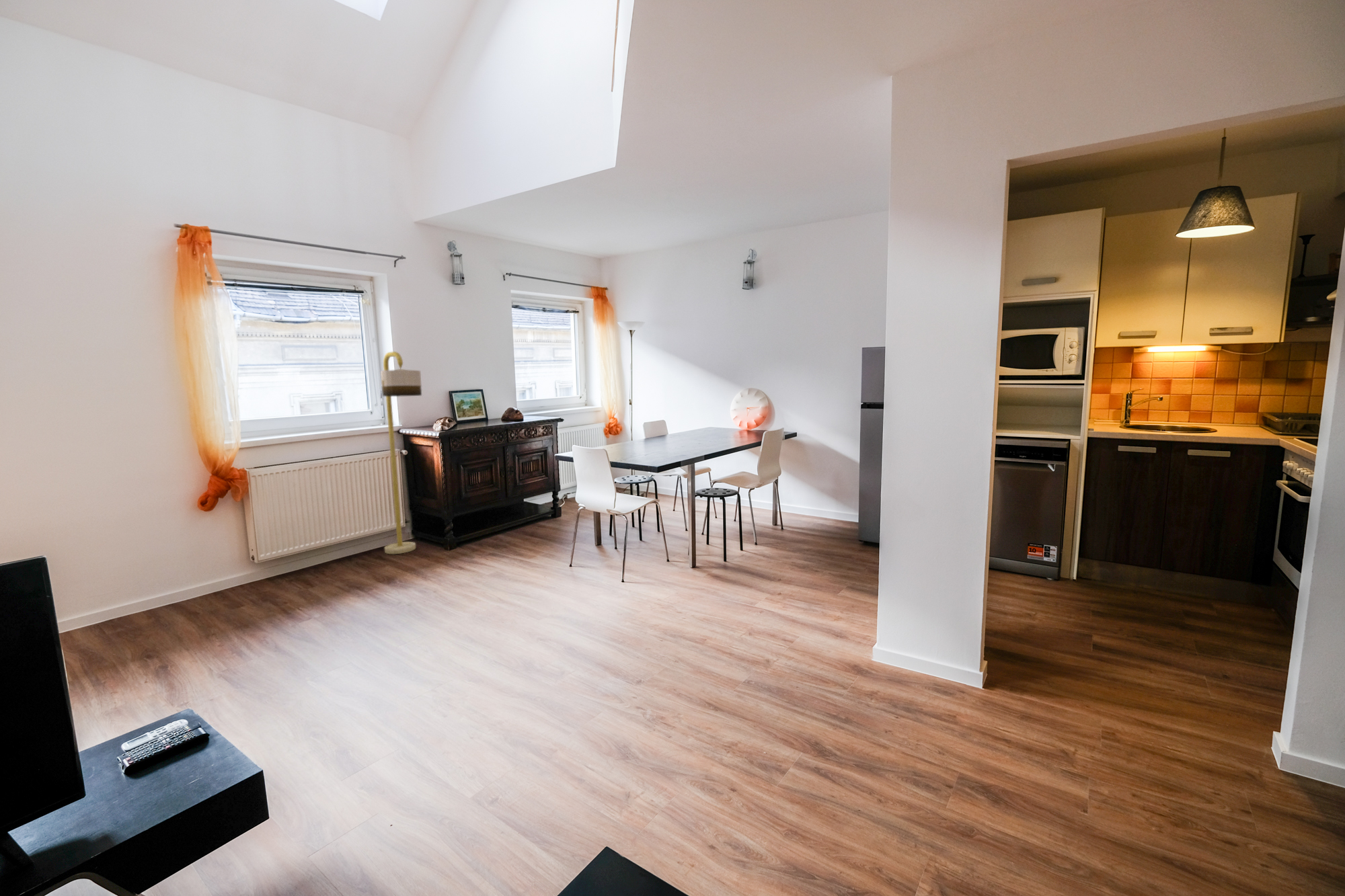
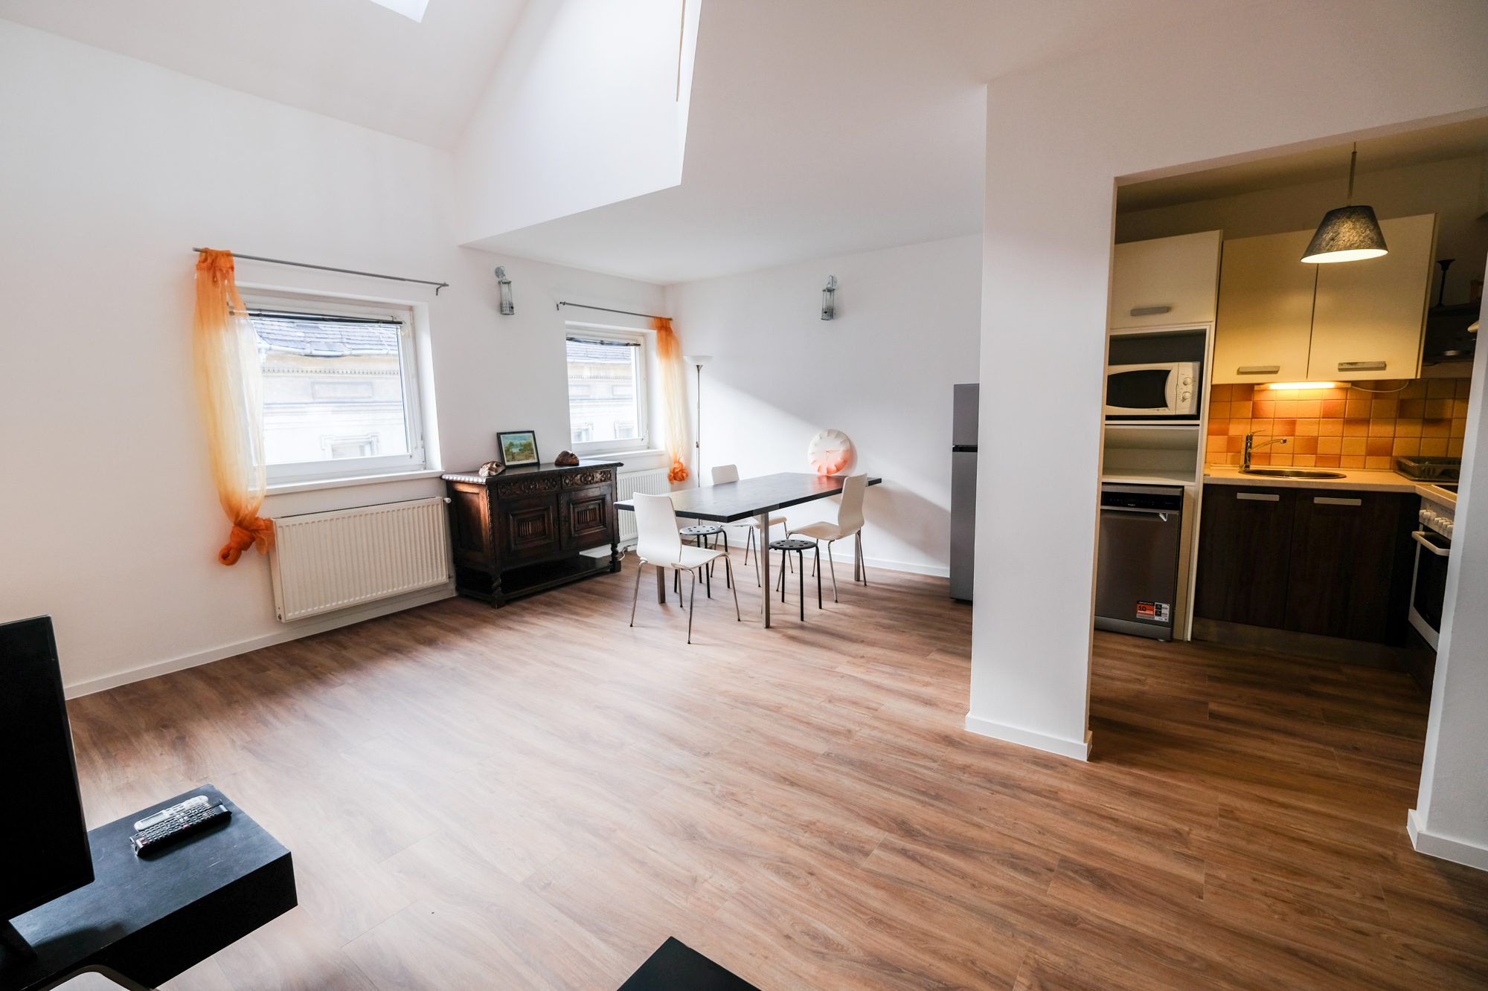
- floor lamp [380,351,422,555]
